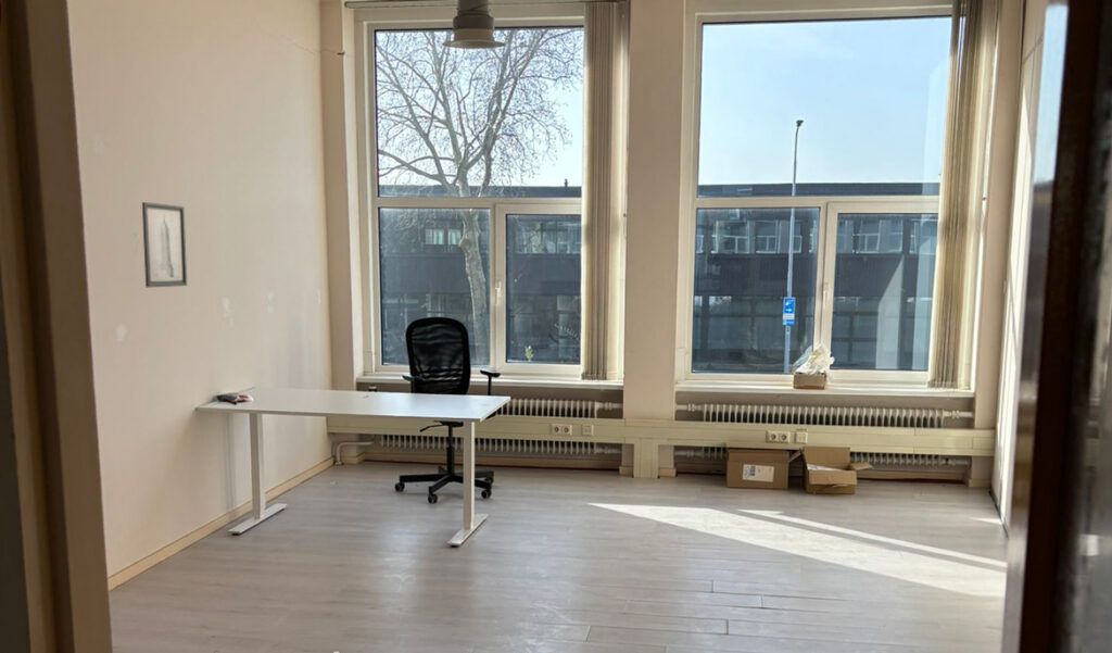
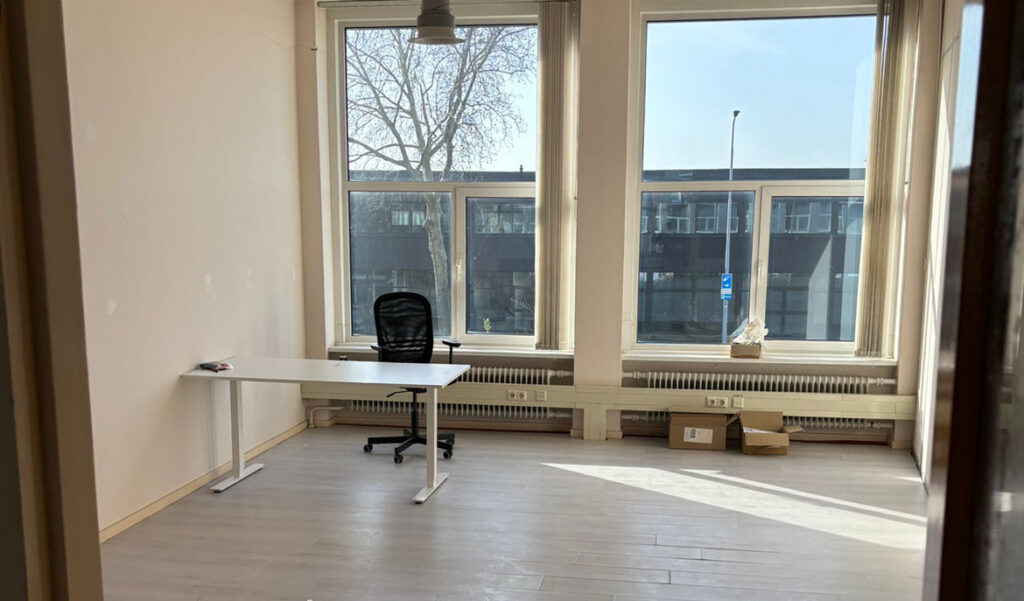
- wall art [141,201,188,288]
